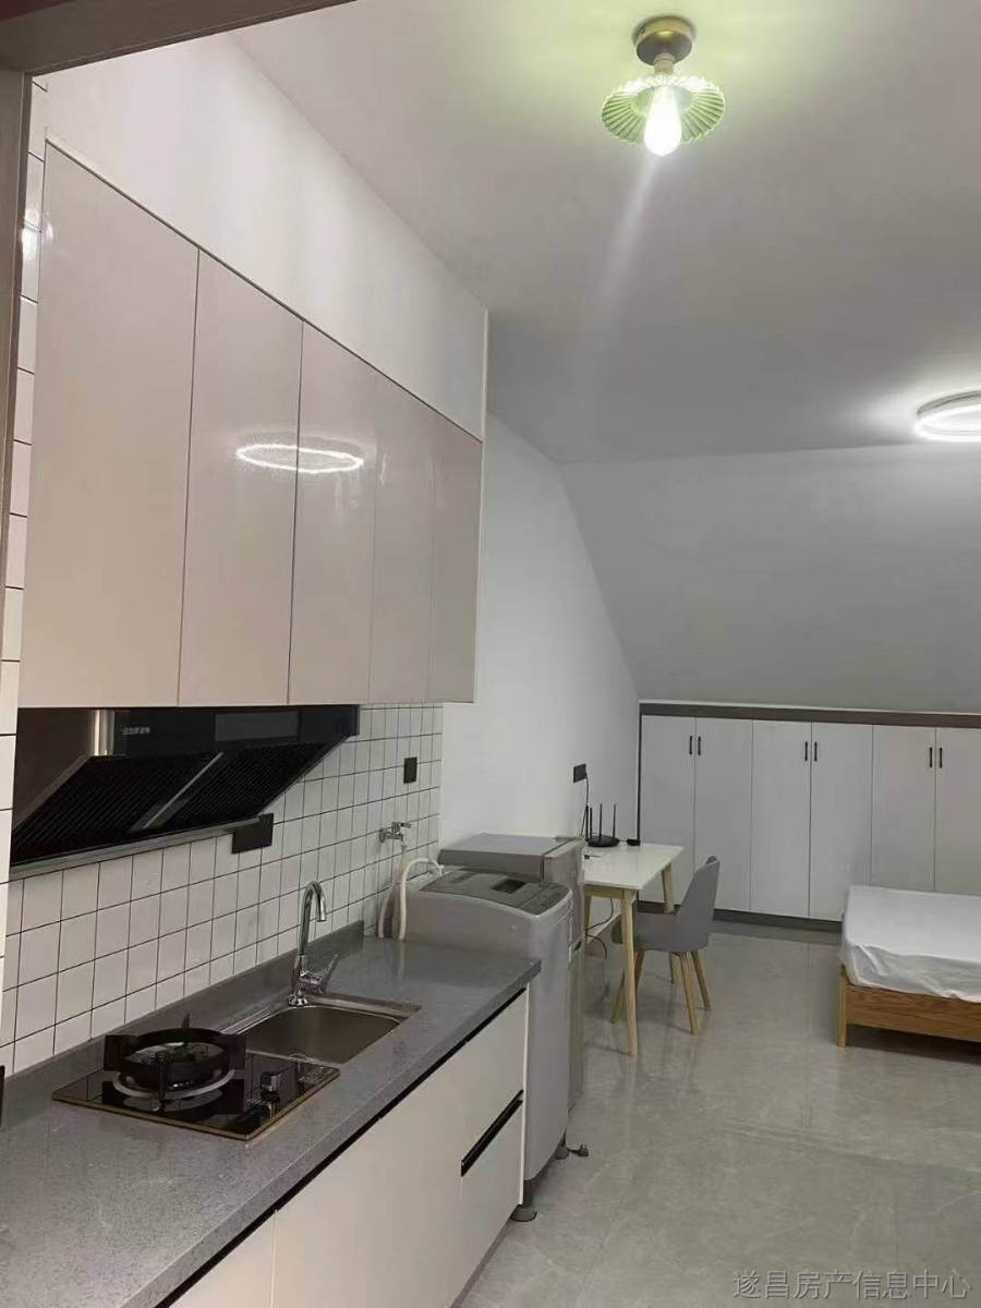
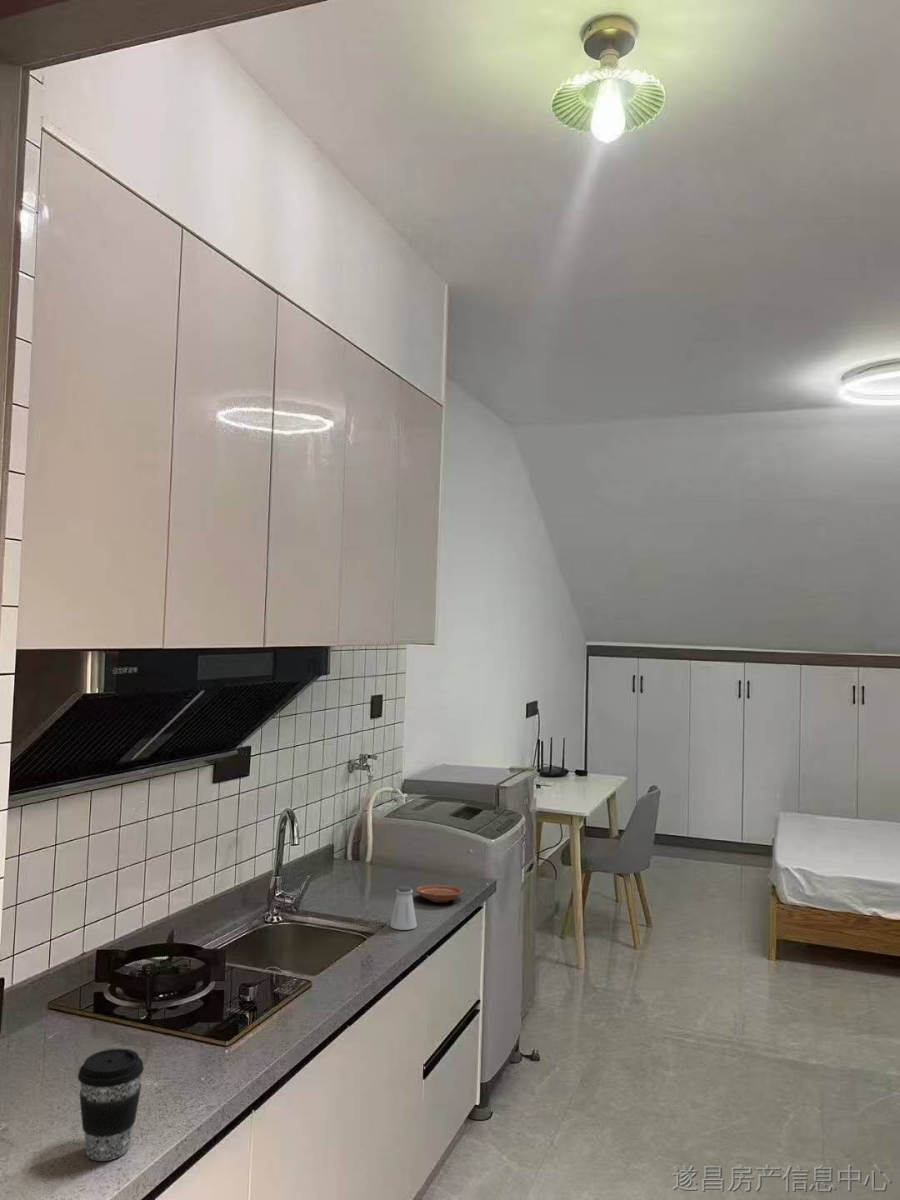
+ plate [415,884,464,904]
+ saltshaker [389,885,418,931]
+ coffee cup [77,1048,145,1162]
